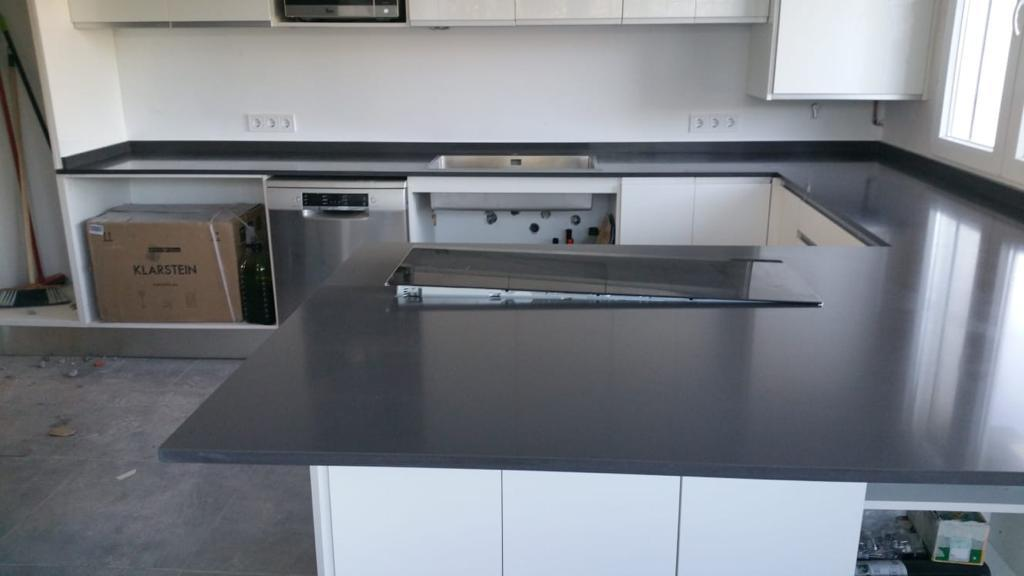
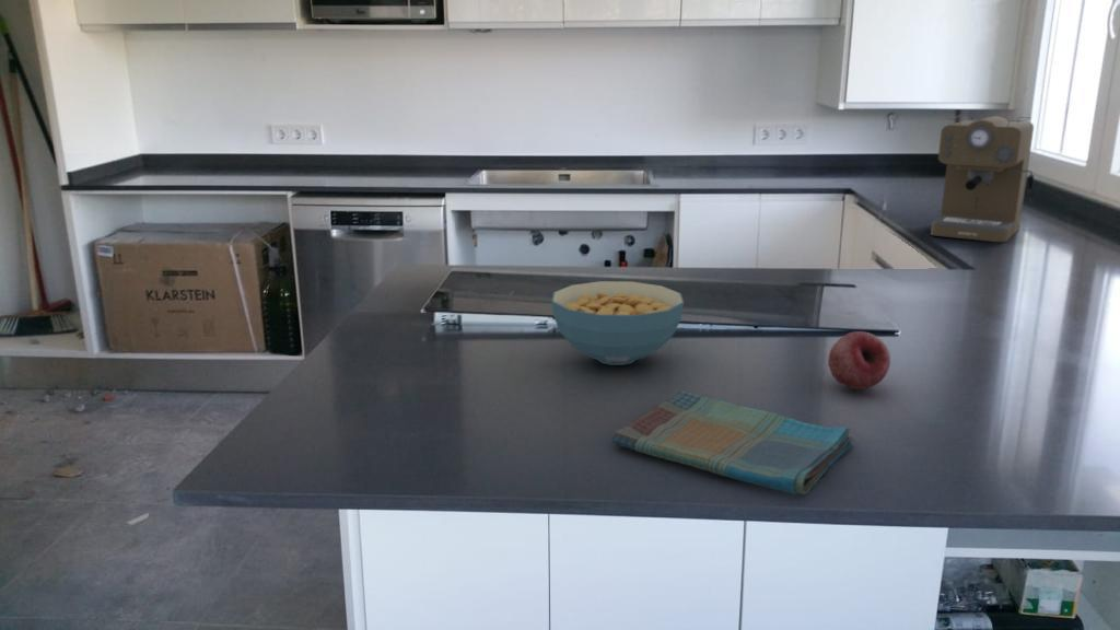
+ cereal bowl [550,280,685,366]
+ dish towel [611,390,855,497]
+ coffee maker [930,115,1035,243]
+ fruit [827,330,891,390]
